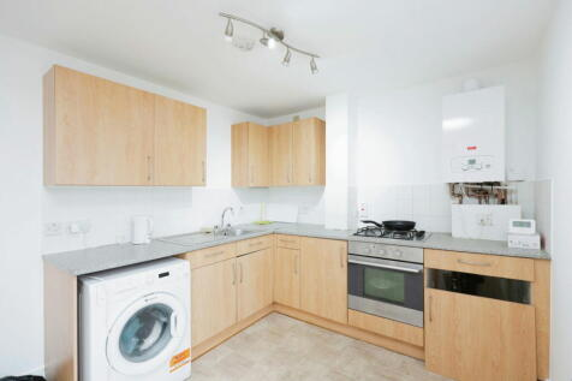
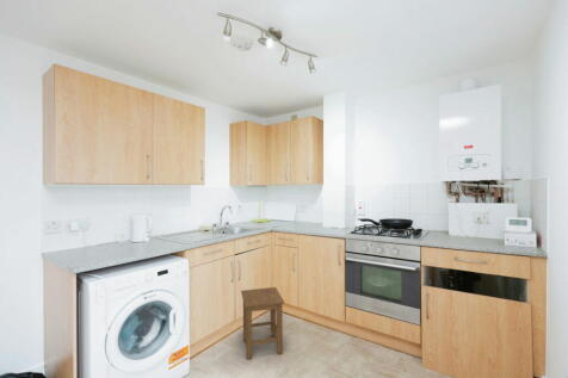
+ stool [240,286,285,361]
